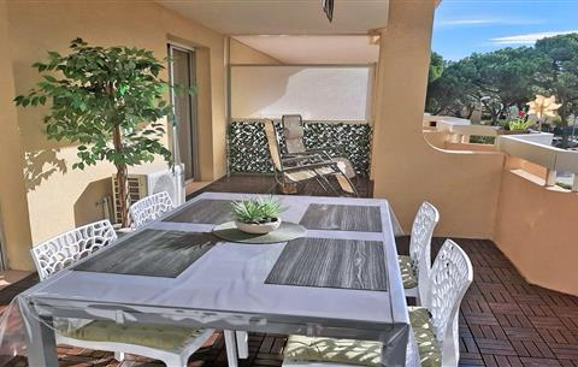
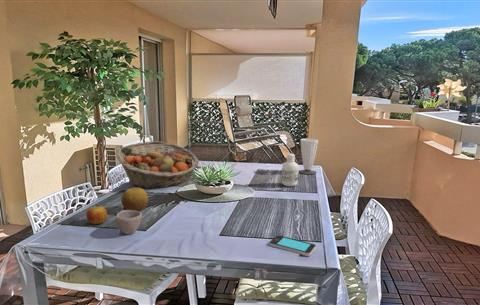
+ cup [298,138,319,175]
+ apple [86,203,108,225]
+ cup [115,209,143,235]
+ smartphone [269,235,317,257]
+ fruit basket [115,140,200,189]
+ bottle [281,153,300,187]
+ fruit [120,187,149,212]
